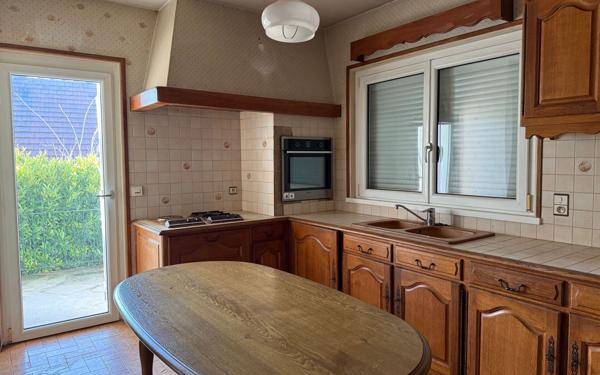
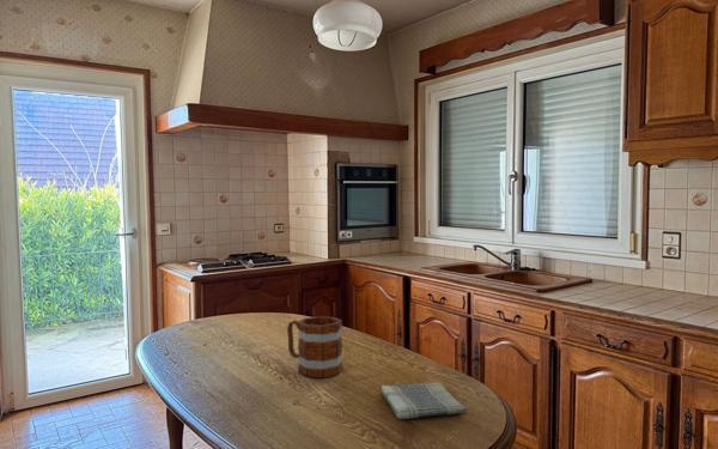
+ dish towel [381,381,467,420]
+ mug [286,315,343,378]
